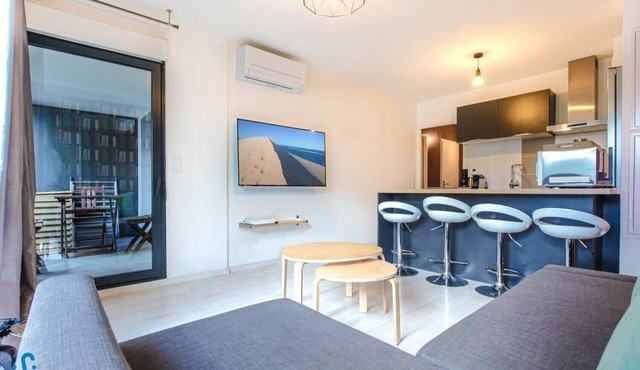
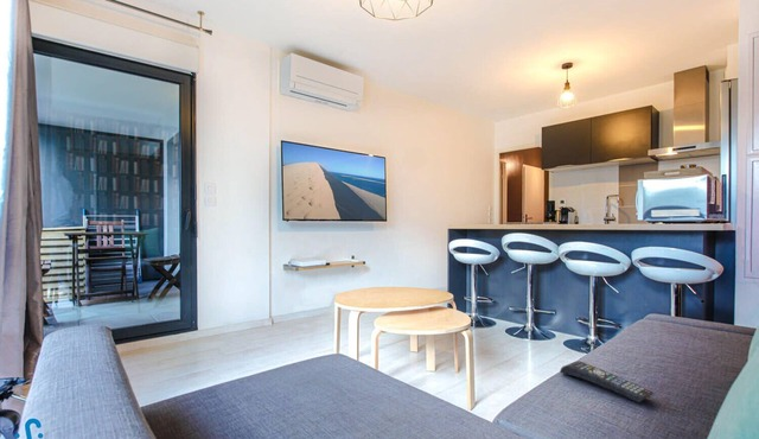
+ remote control [559,361,655,403]
